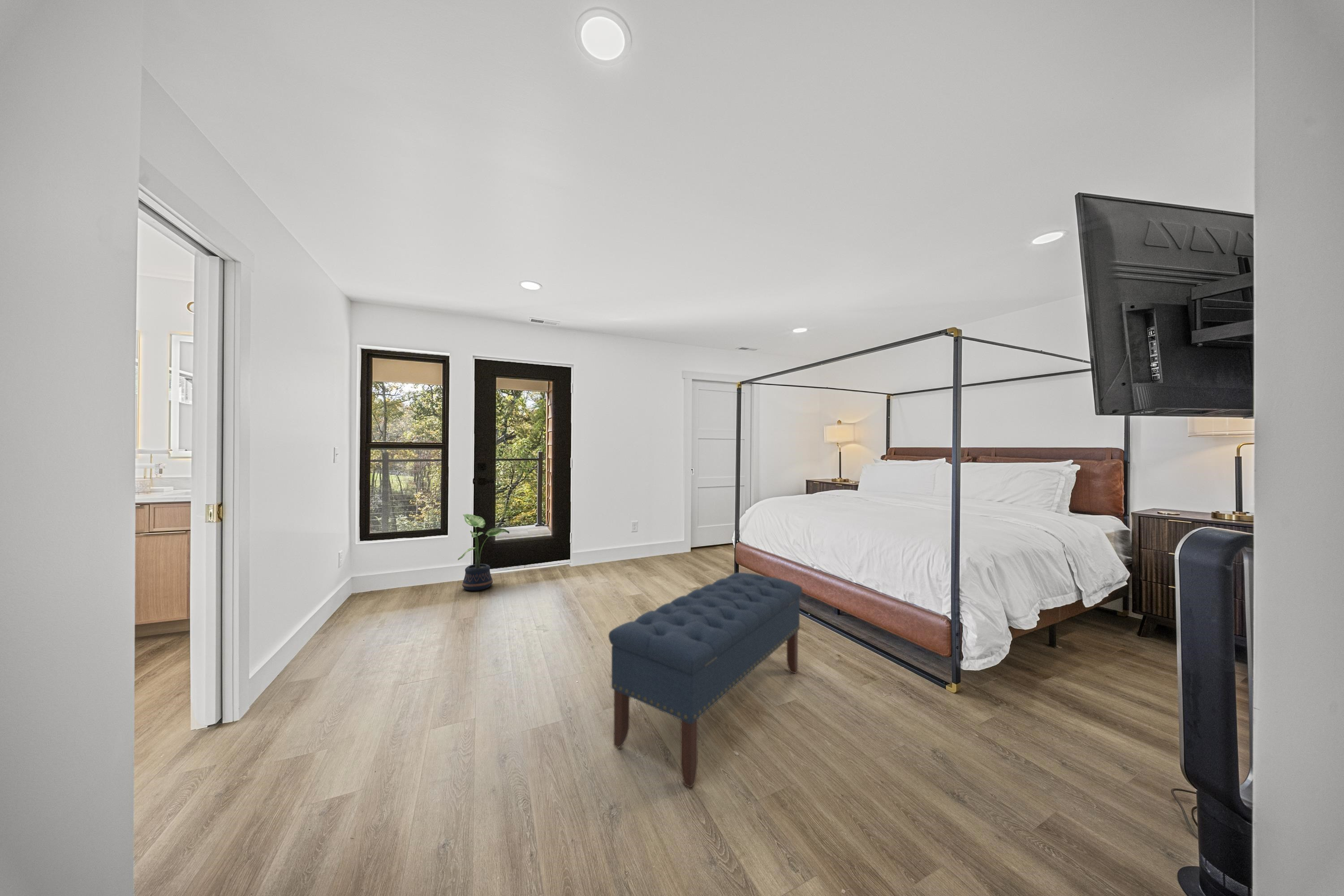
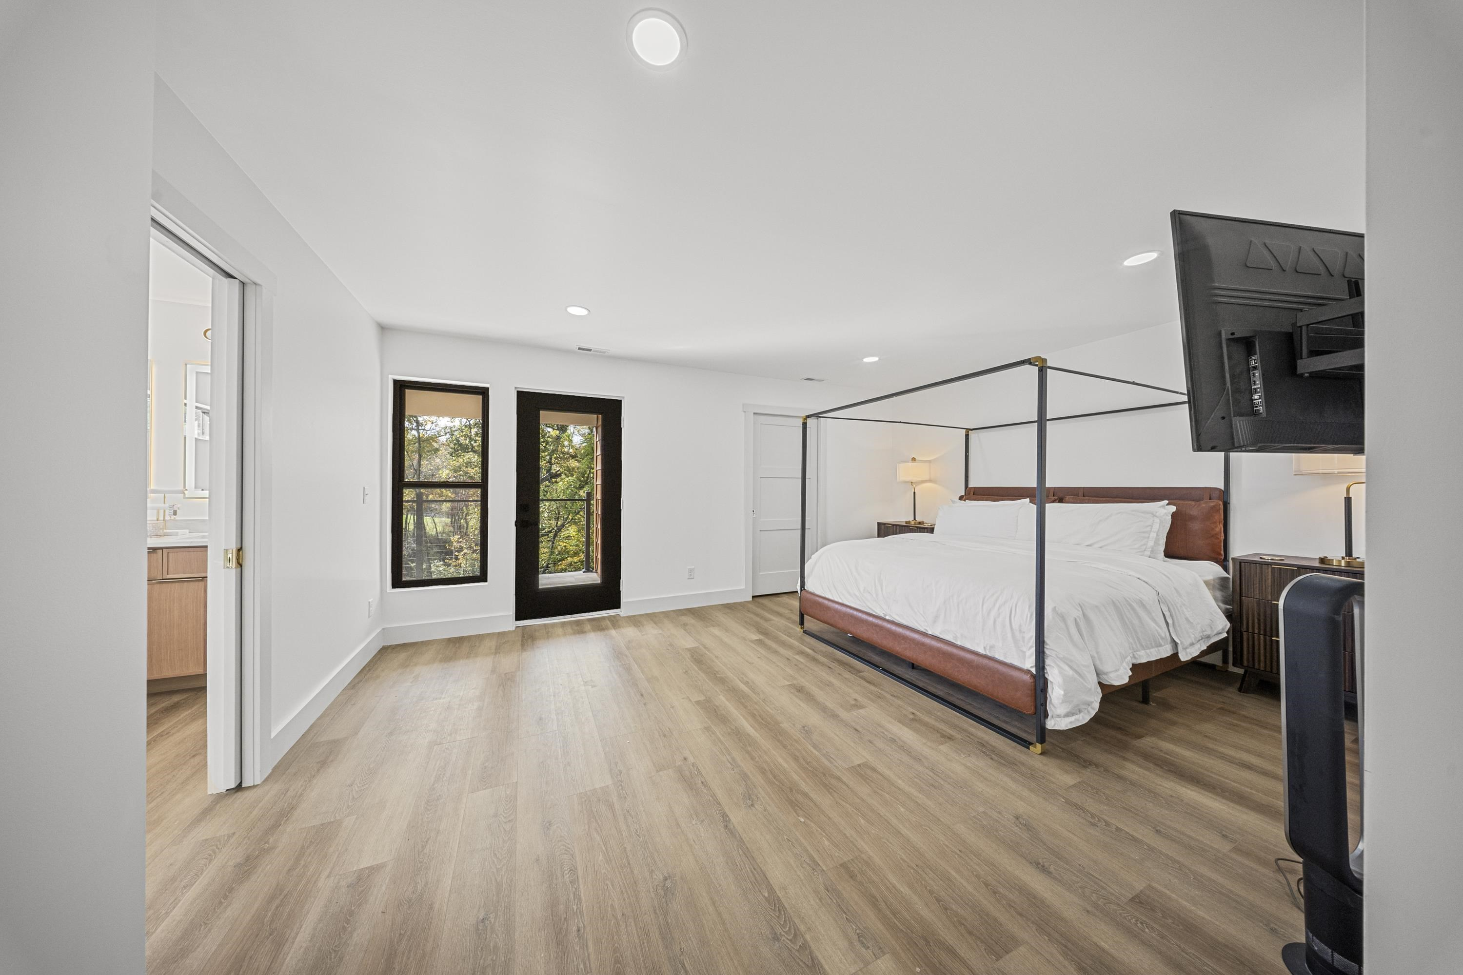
- bench [608,572,803,788]
- potted plant [457,513,510,591]
